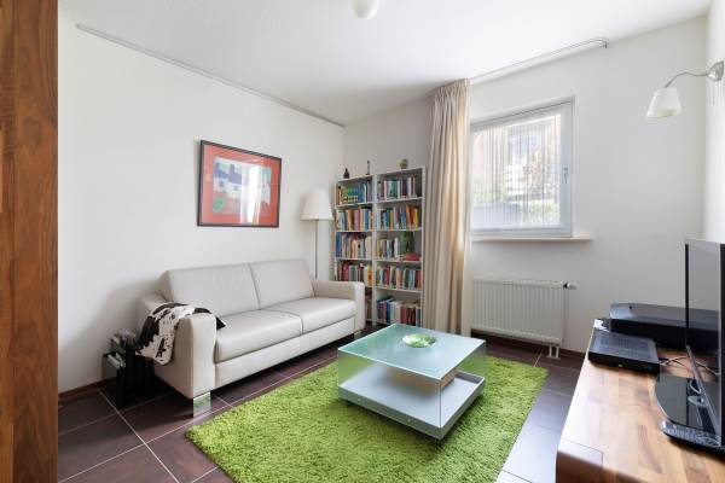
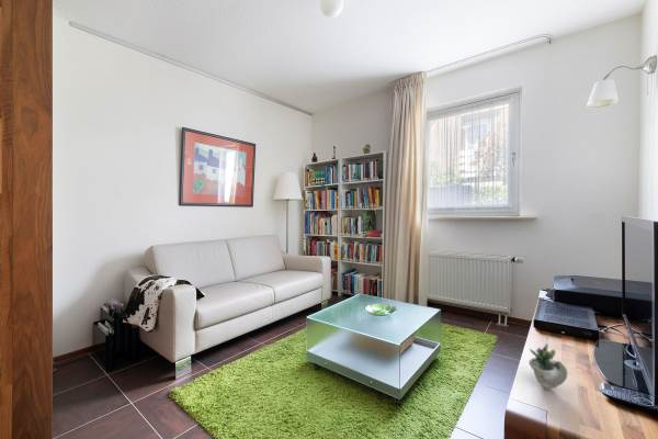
+ succulent plant [527,342,598,391]
